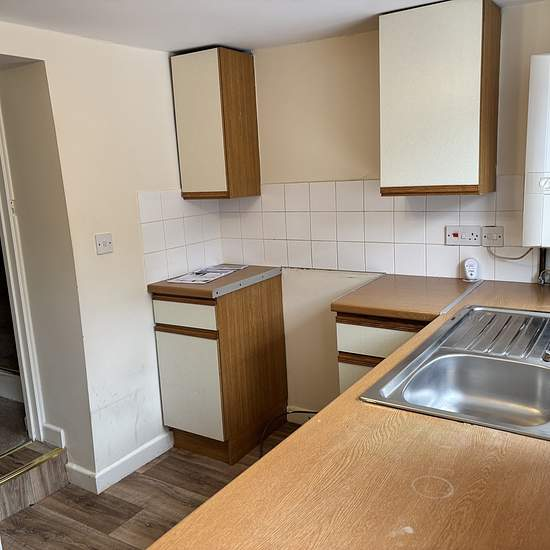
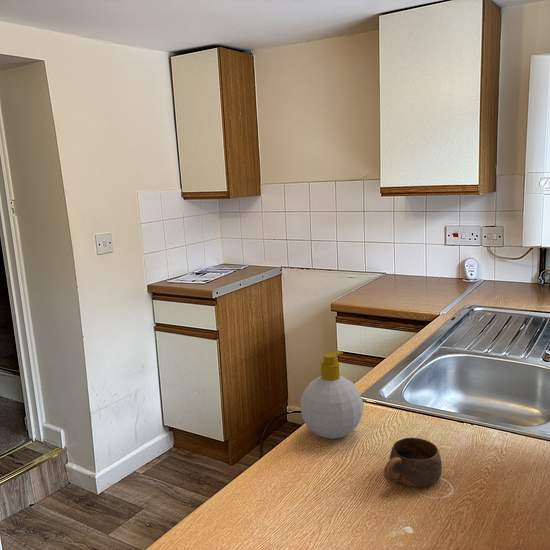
+ soap bottle [299,350,364,440]
+ cup [383,437,443,488]
